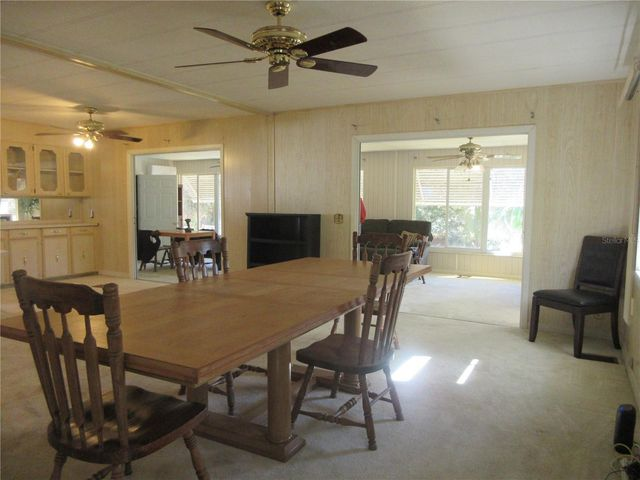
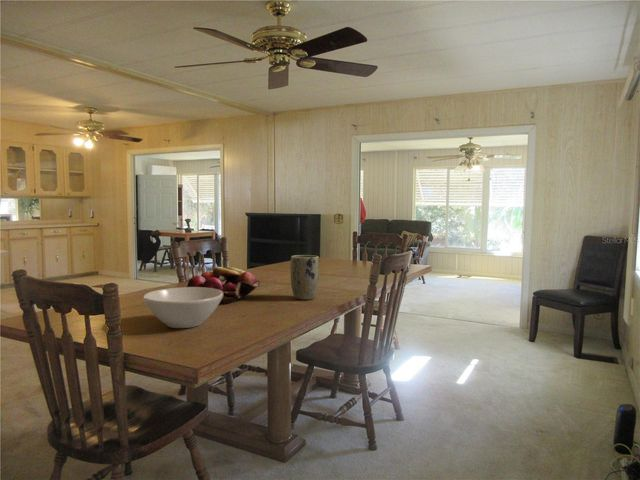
+ plant pot [290,254,320,301]
+ bowl [142,286,223,329]
+ fruit basket [185,266,261,304]
